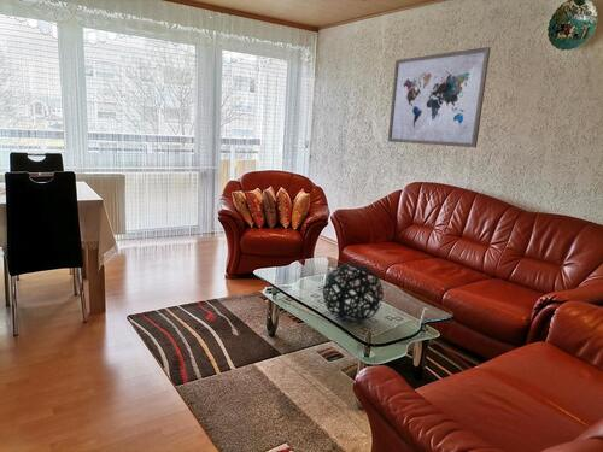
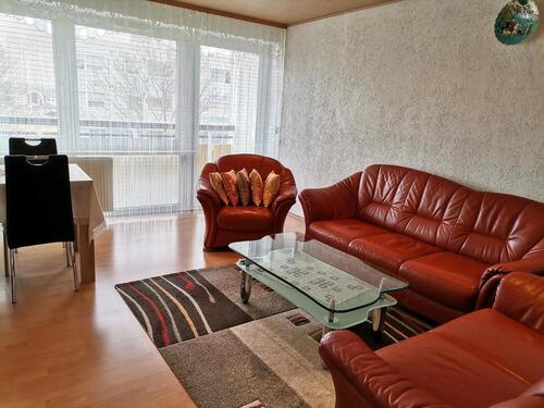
- wall art [387,46,492,148]
- decorative orb [322,262,385,324]
